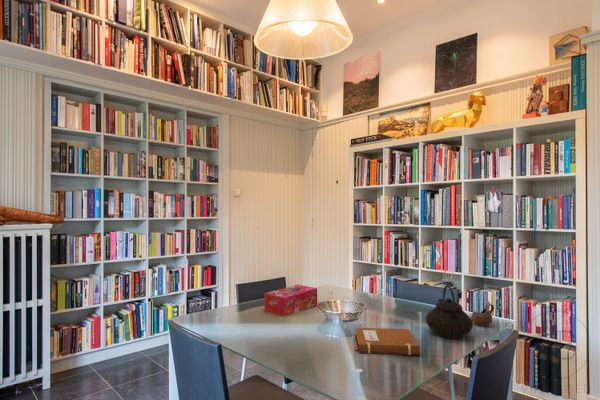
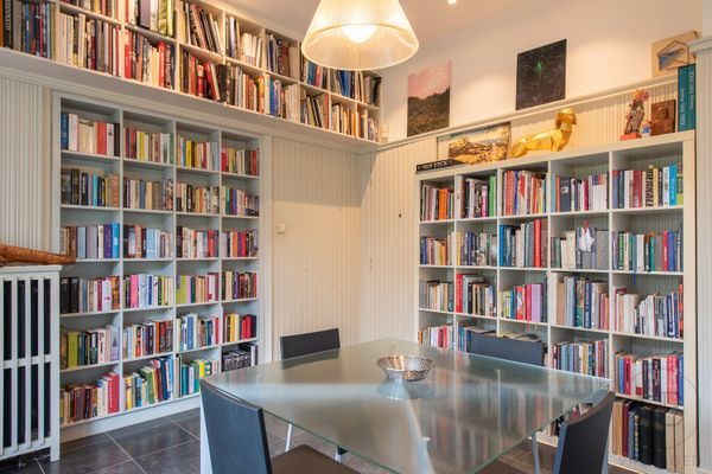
- tissue box [263,284,318,317]
- teapot [425,284,474,340]
- notebook [354,327,421,356]
- cup [470,303,495,326]
